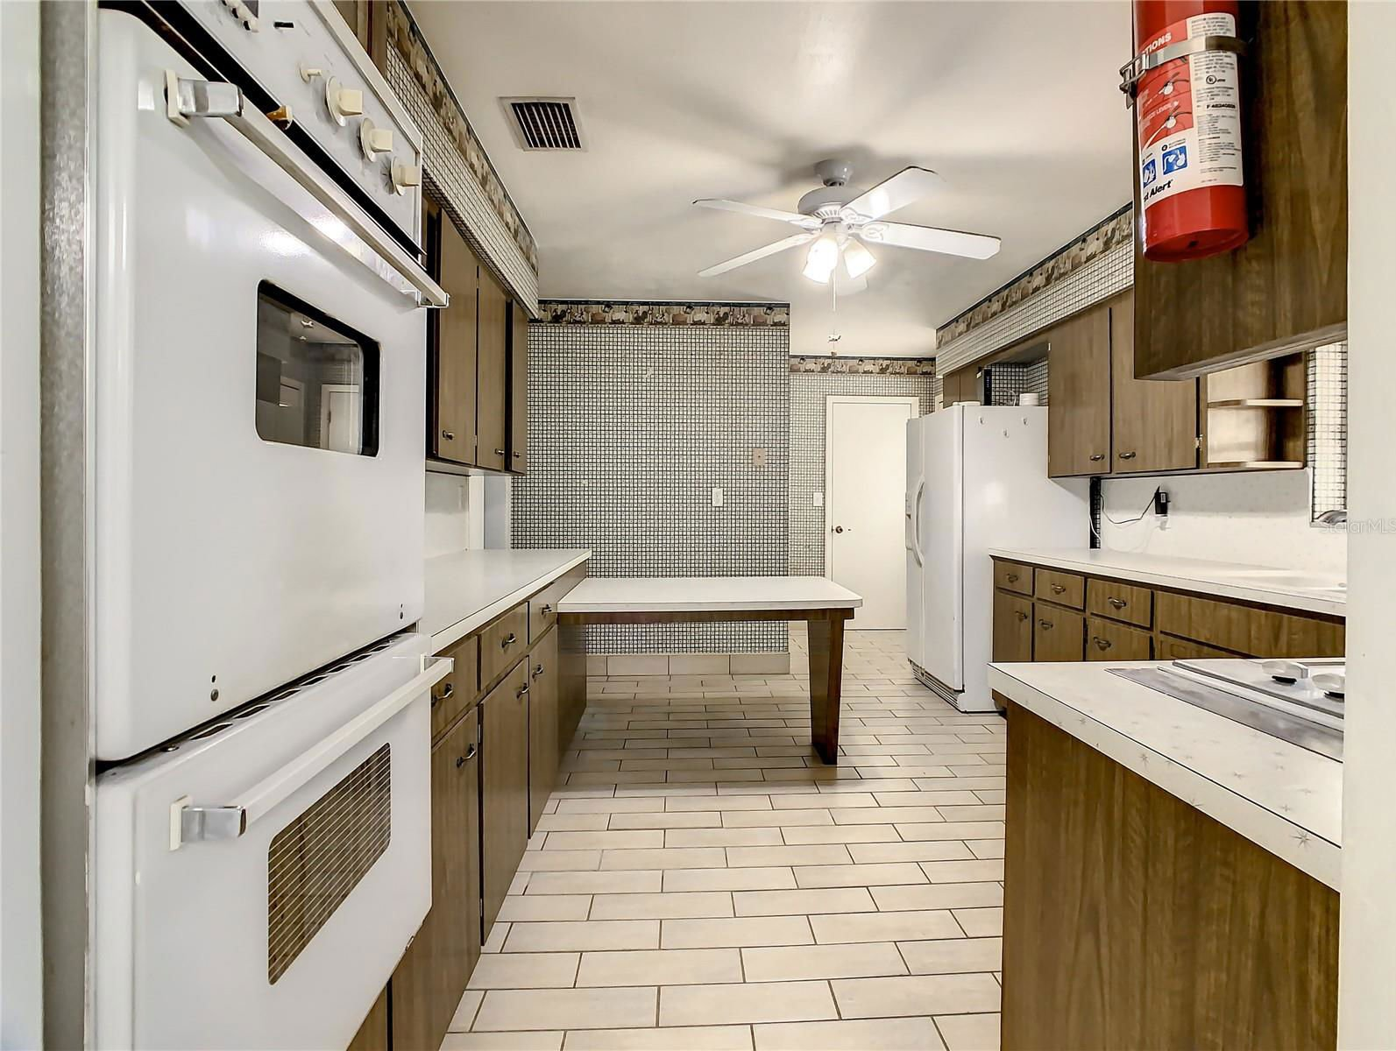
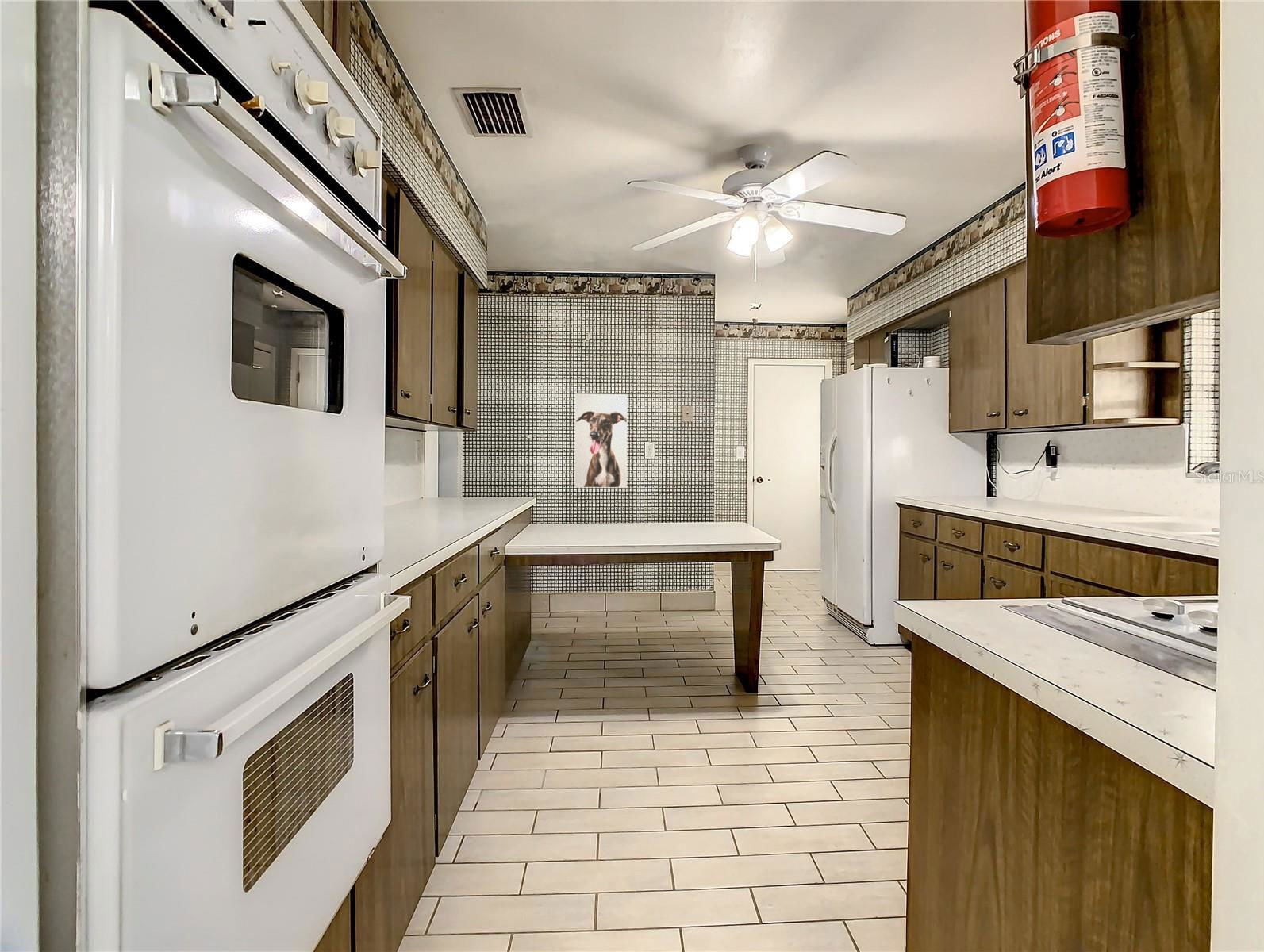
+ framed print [574,393,628,489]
